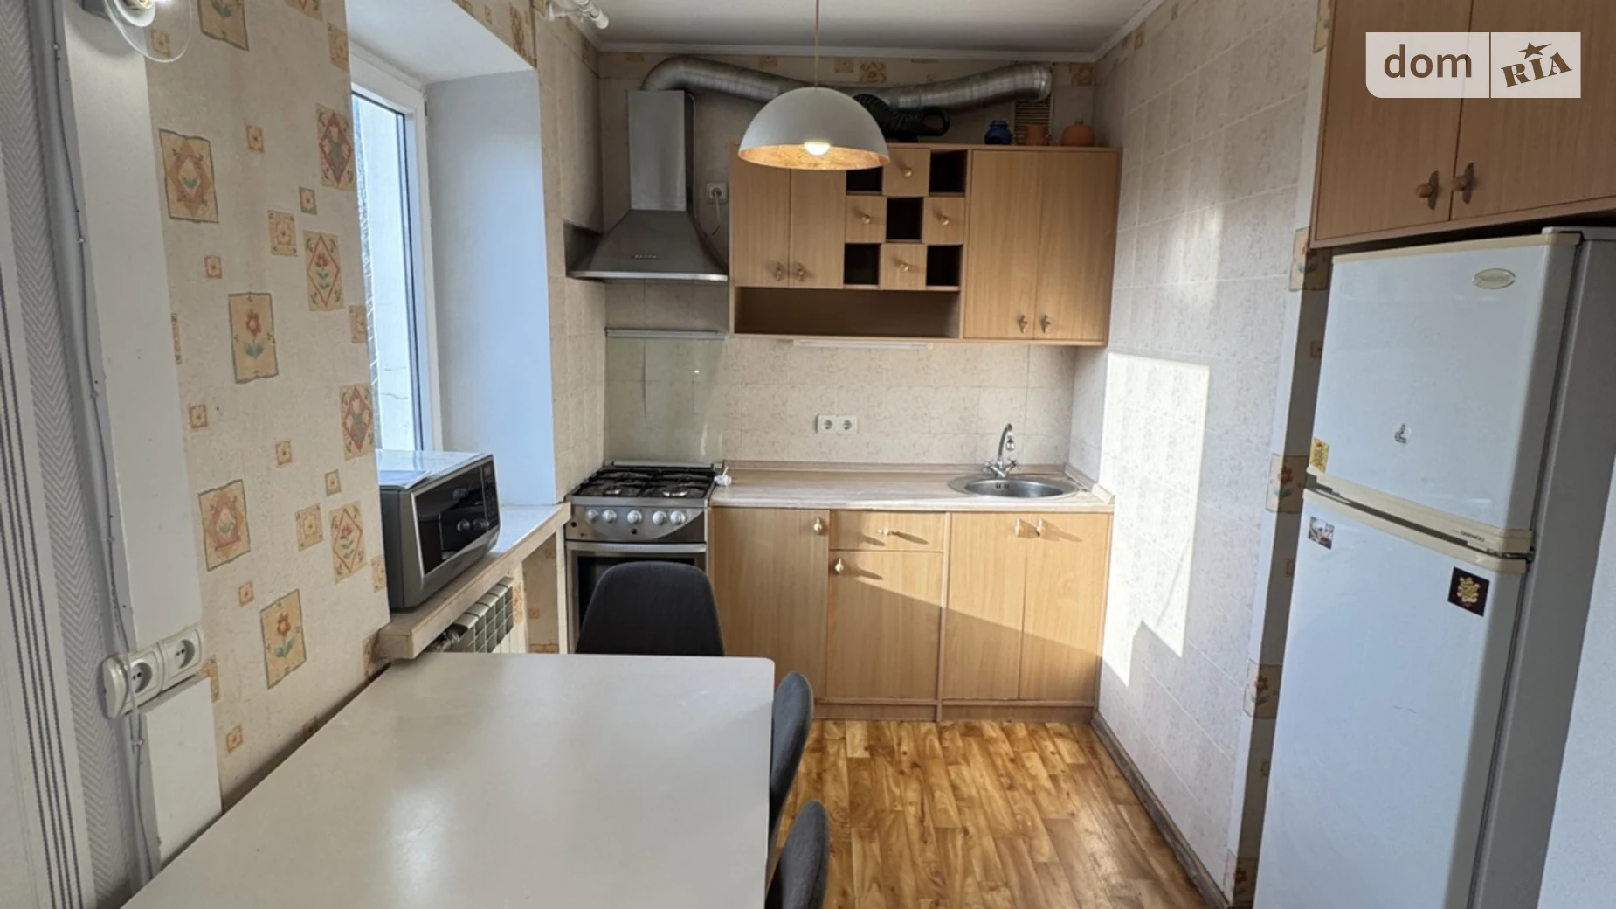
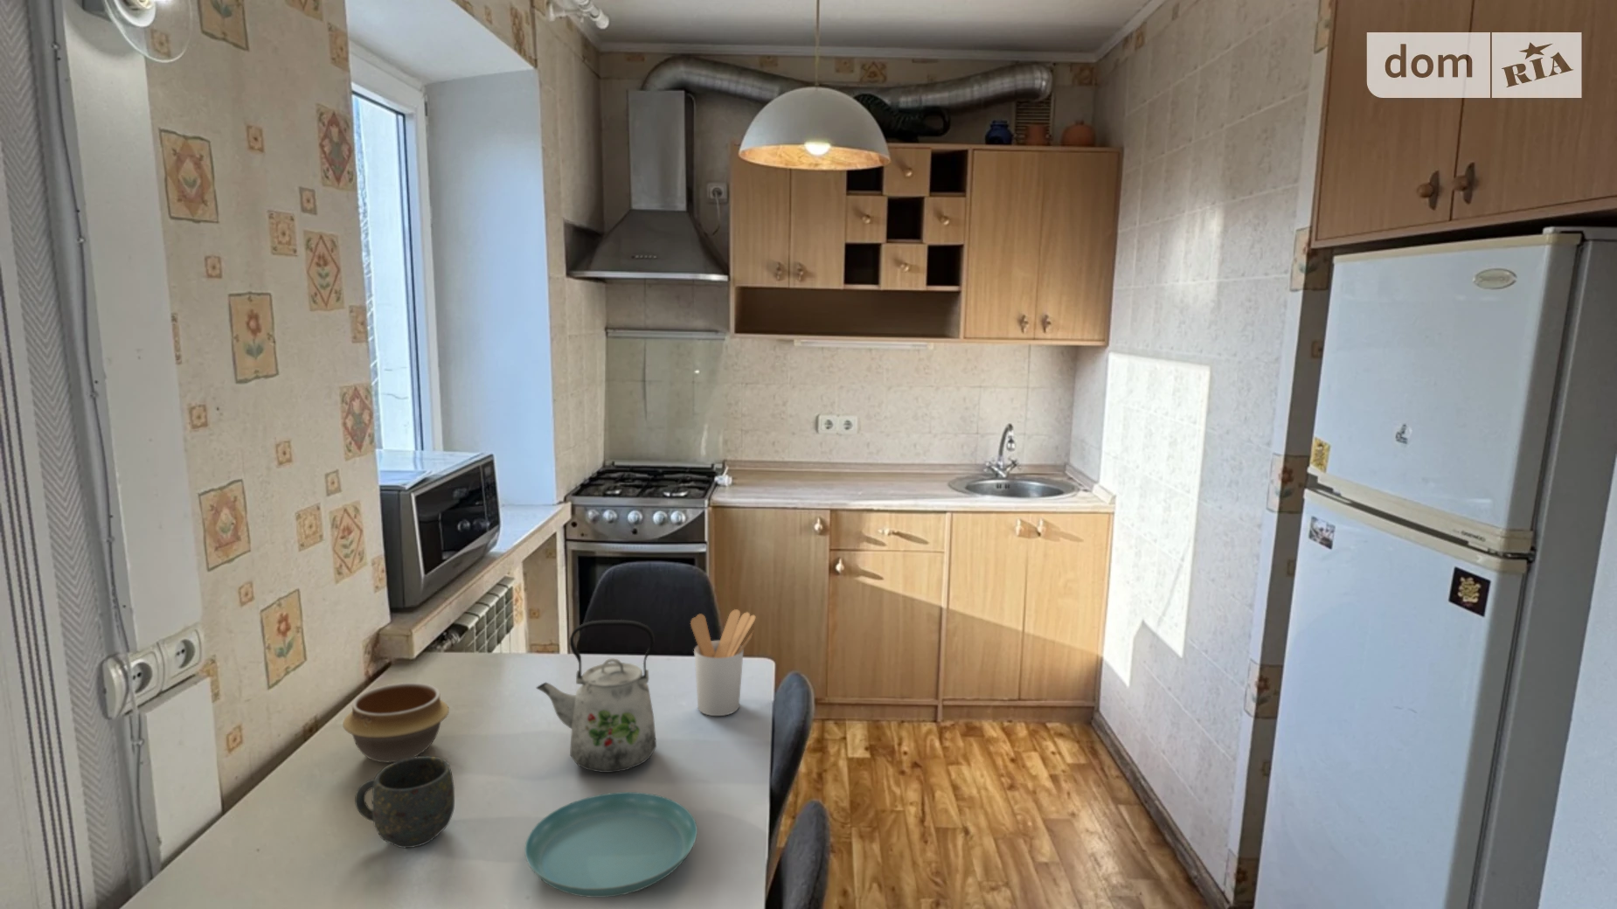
+ saucer [523,791,699,899]
+ utensil holder [690,608,757,717]
+ bowl [342,681,450,762]
+ kettle [535,619,657,774]
+ mug [354,755,455,849]
